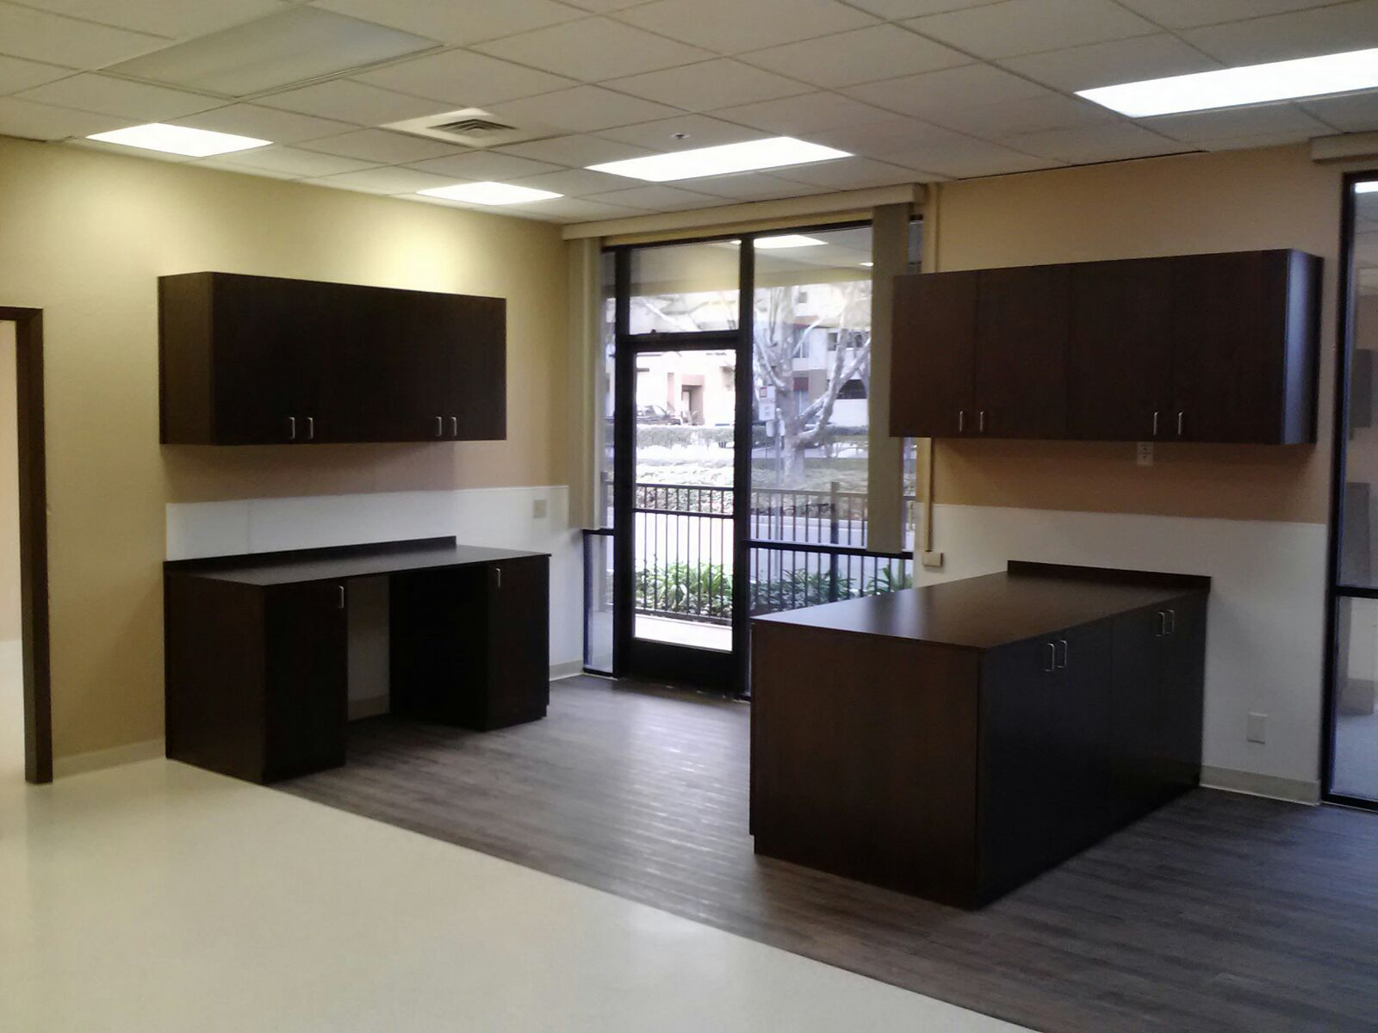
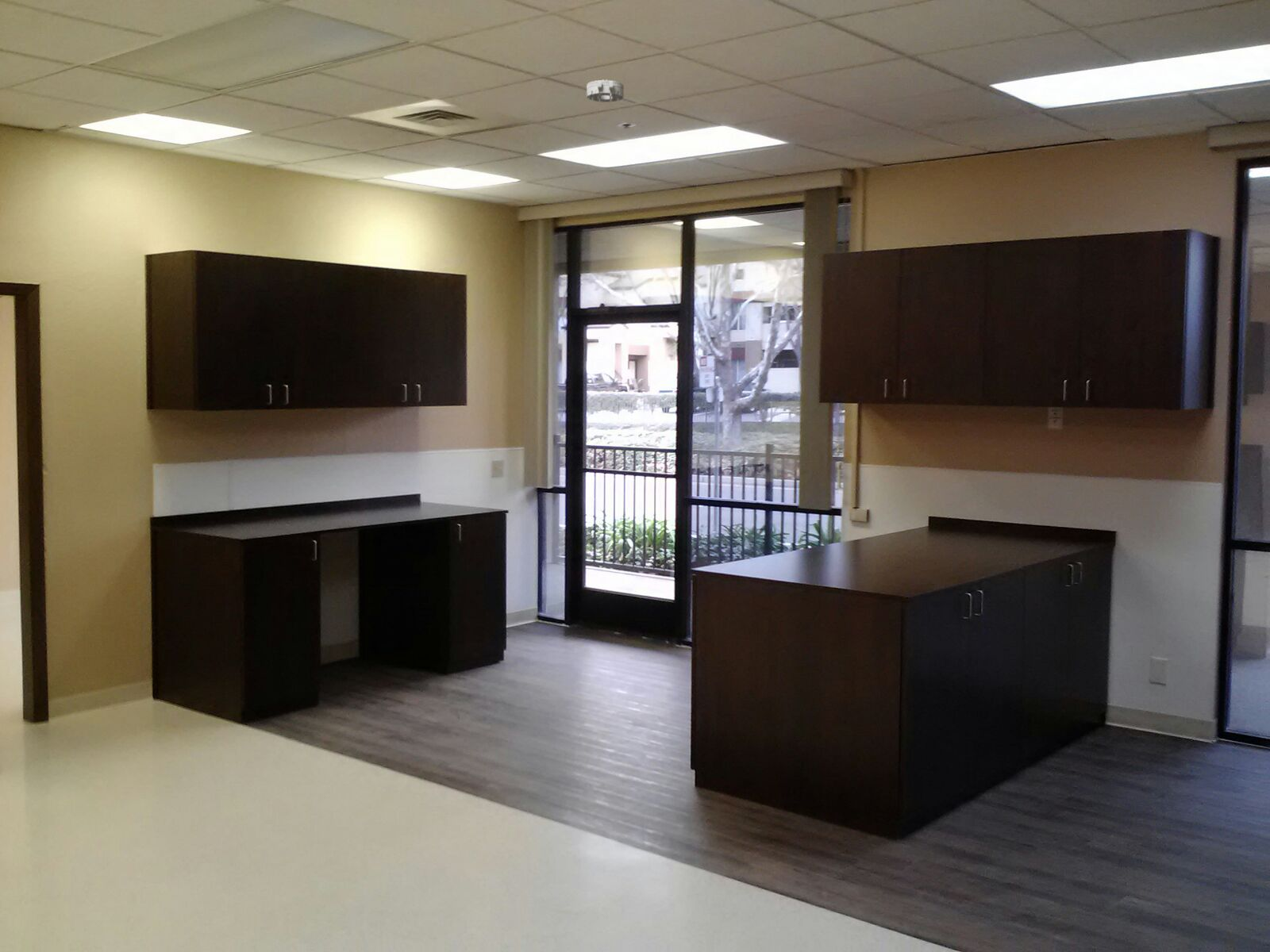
+ smoke detector [586,79,625,103]
